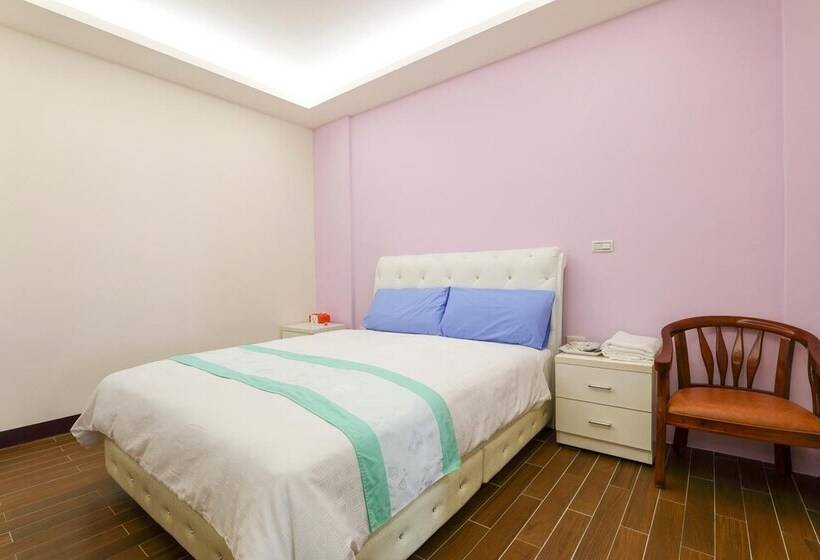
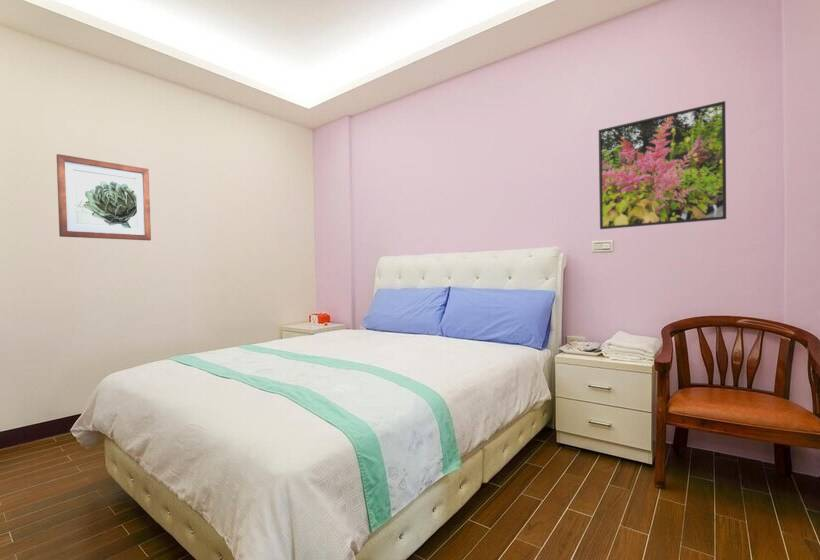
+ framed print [598,100,727,230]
+ wall art [56,153,152,241]
